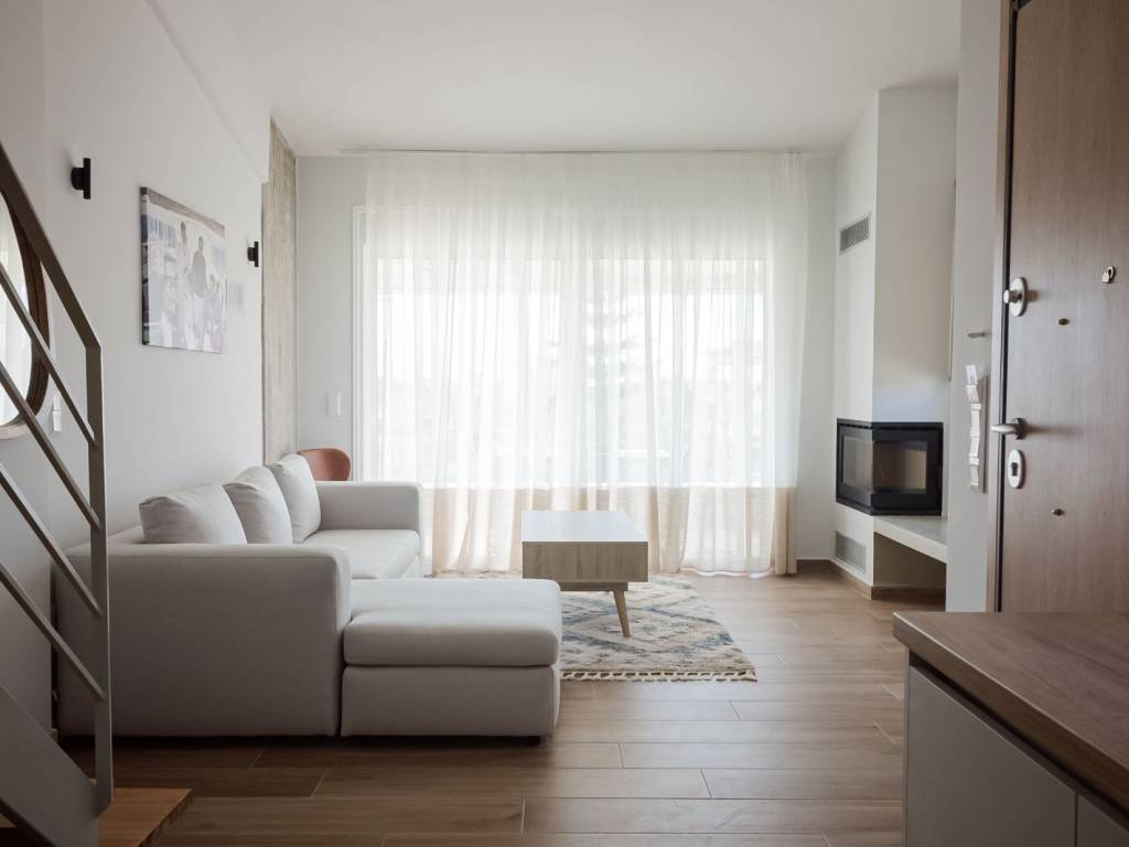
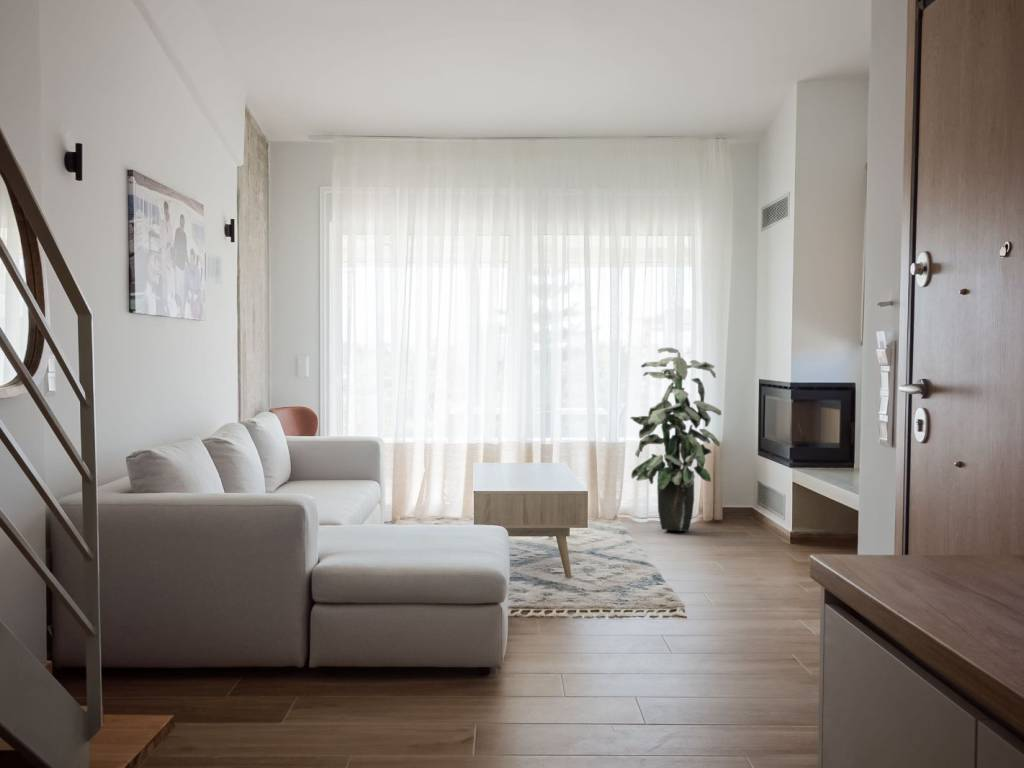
+ indoor plant [629,347,722,532]
